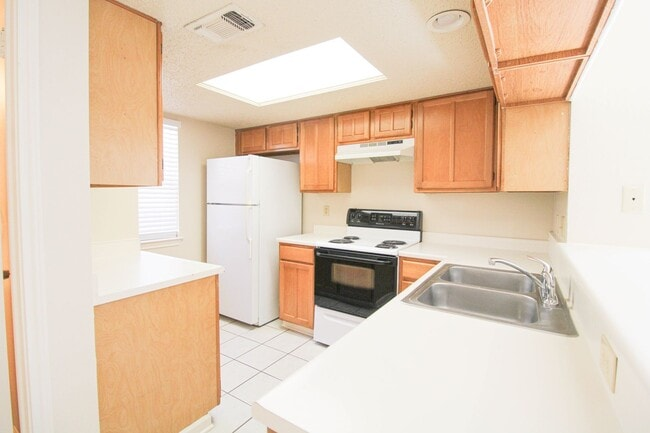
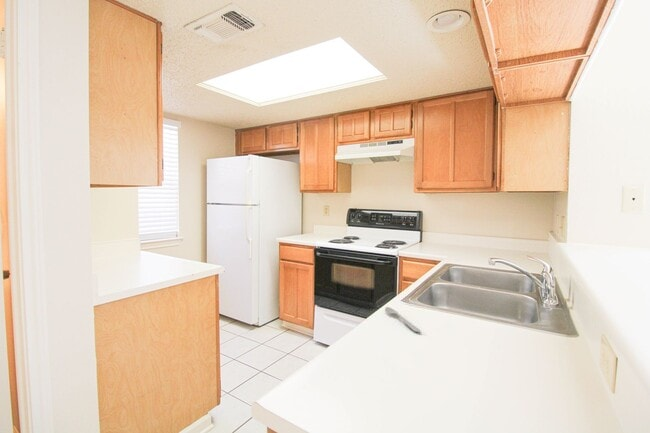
+ spoon [384,306,421,333]
